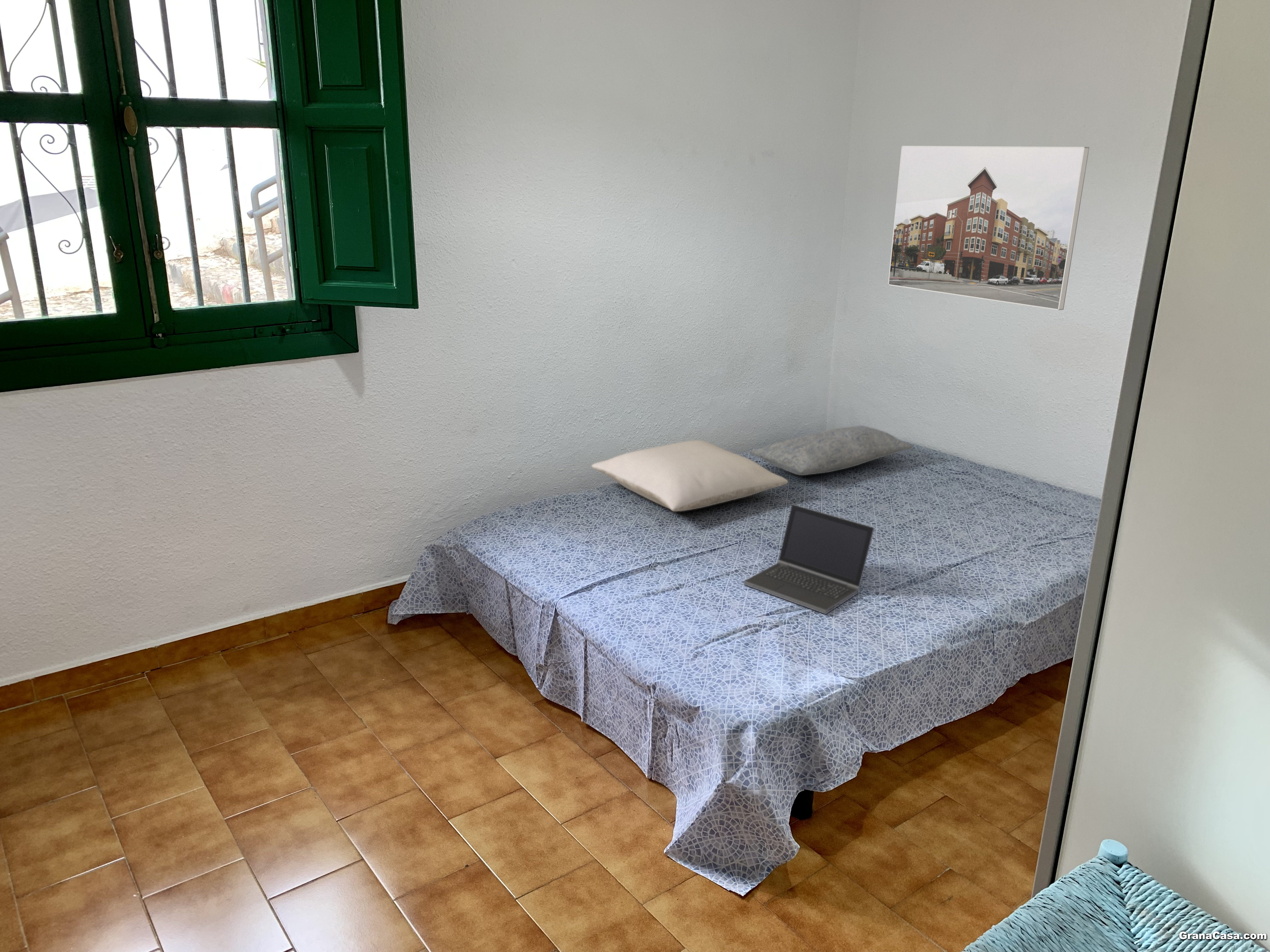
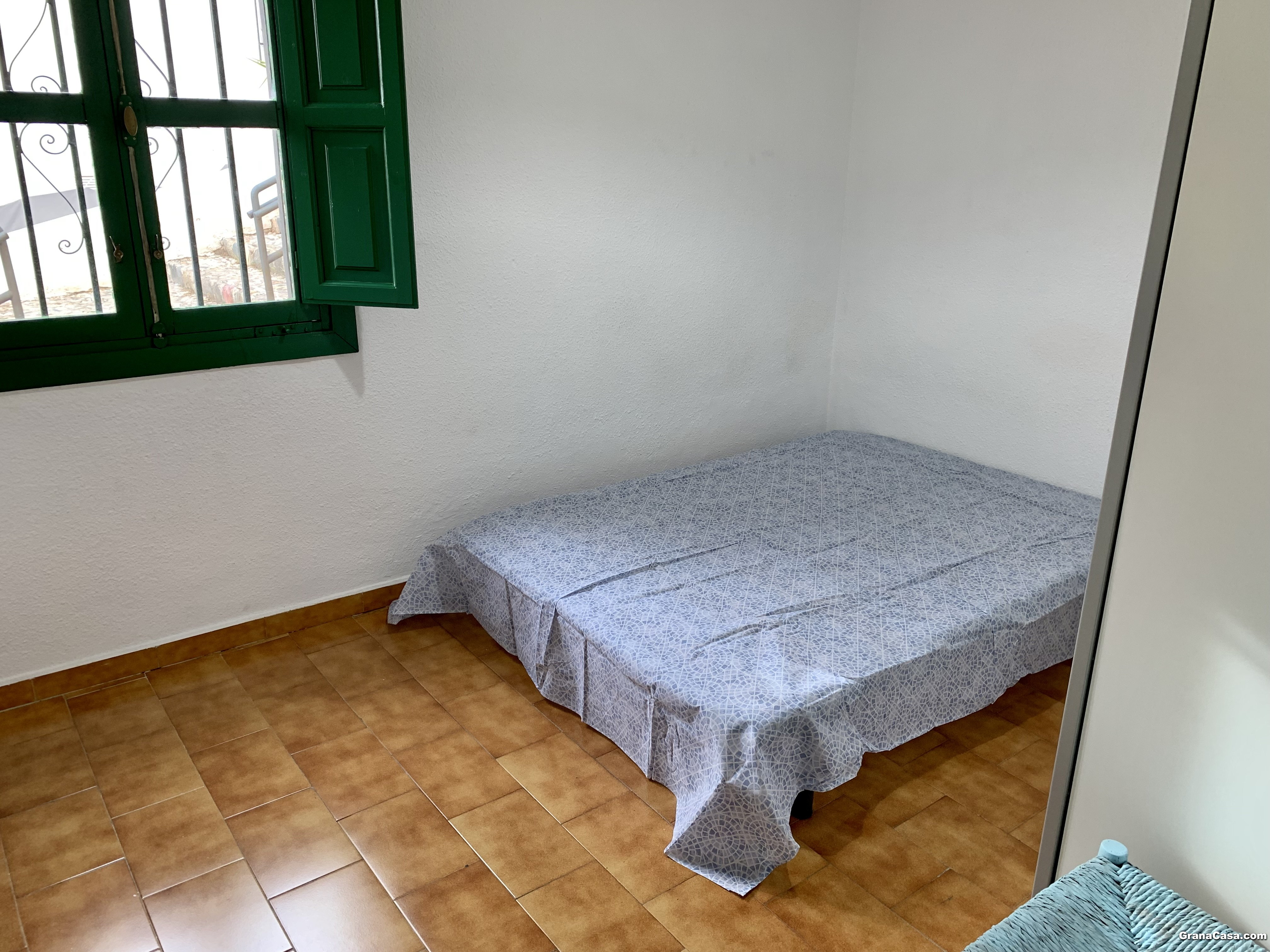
- pillow [591,440,788,512]
- laptop computer [743,504,875,615]
- pillow [749,425,913,476]
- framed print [888,145,1090,311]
